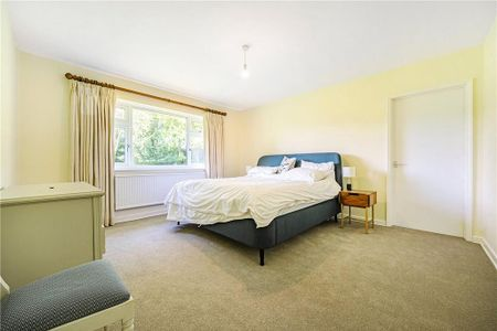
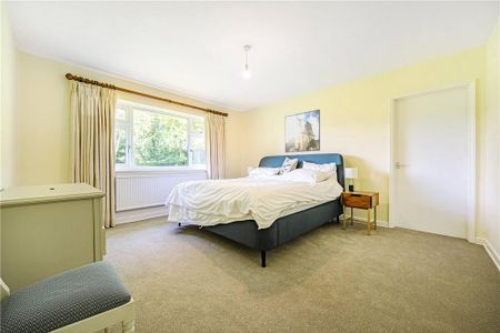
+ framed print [284,109,321,153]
